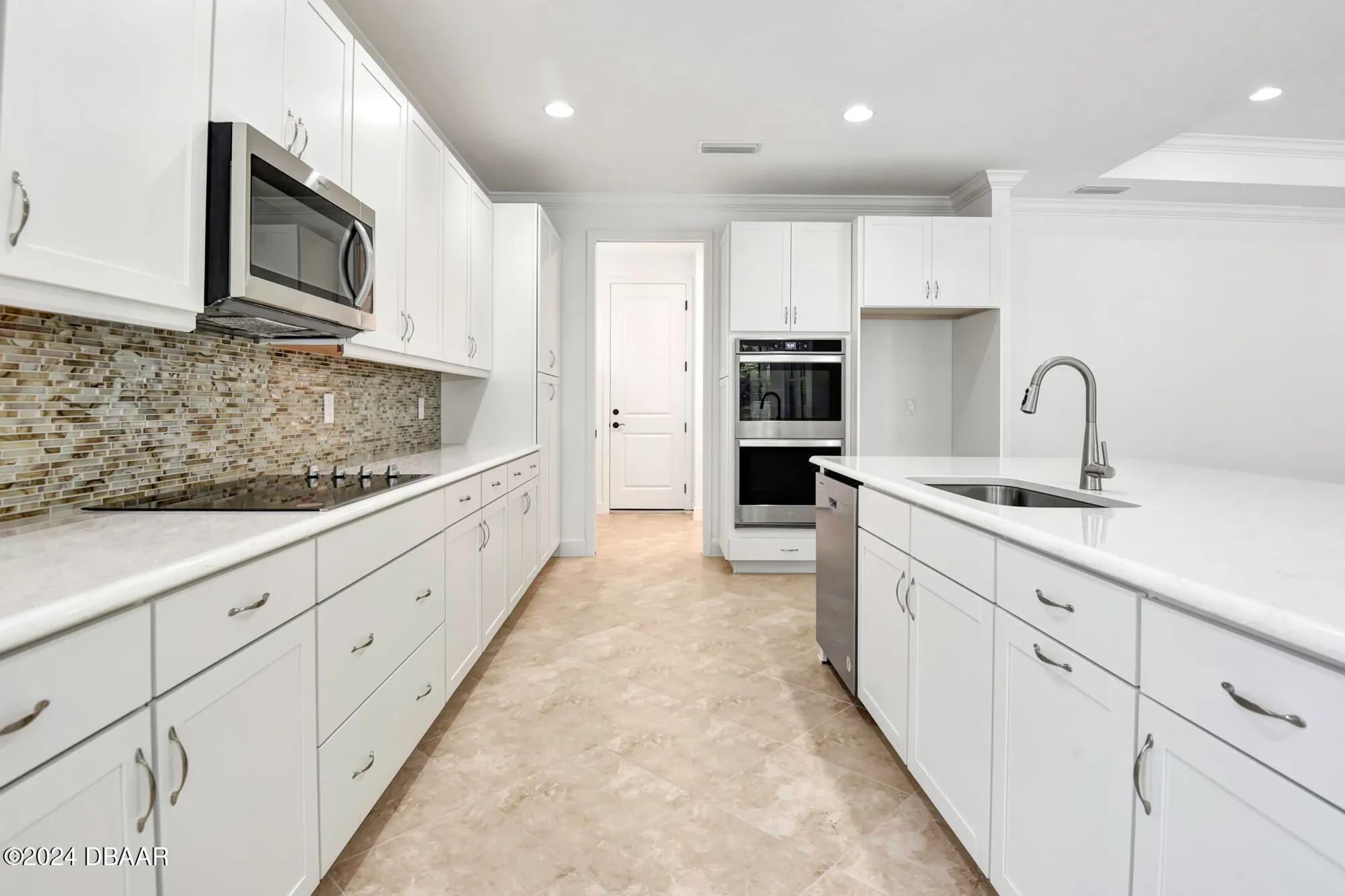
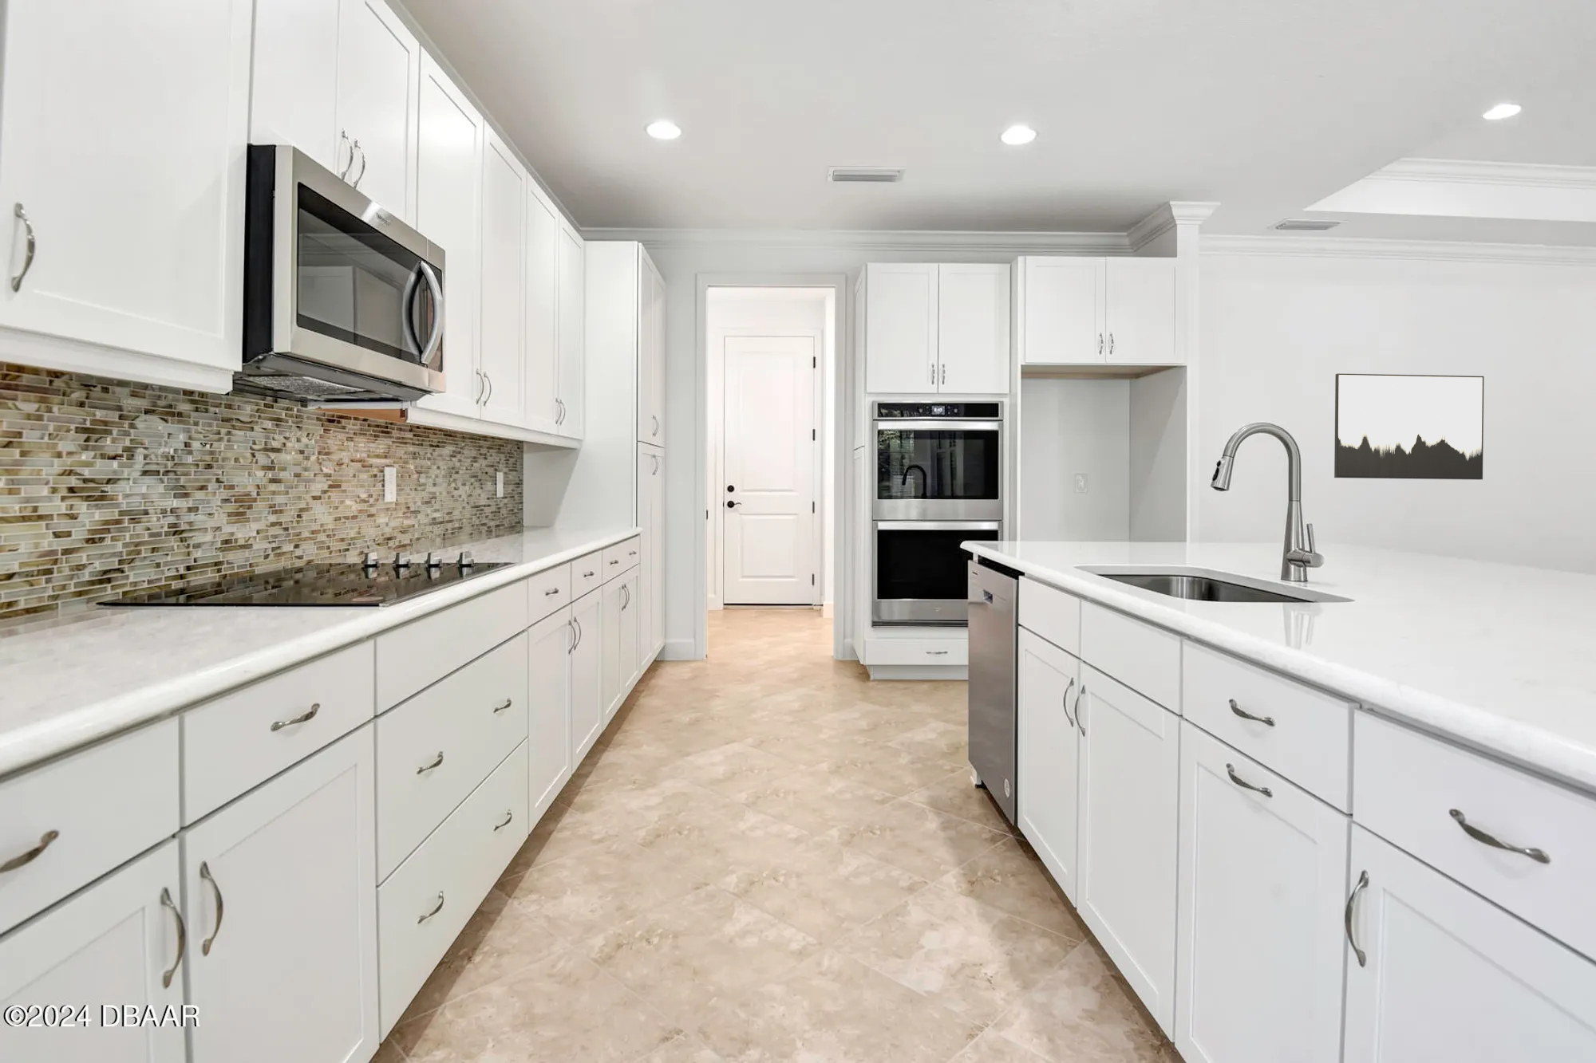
+ wall art [1334,373,1484,480]
